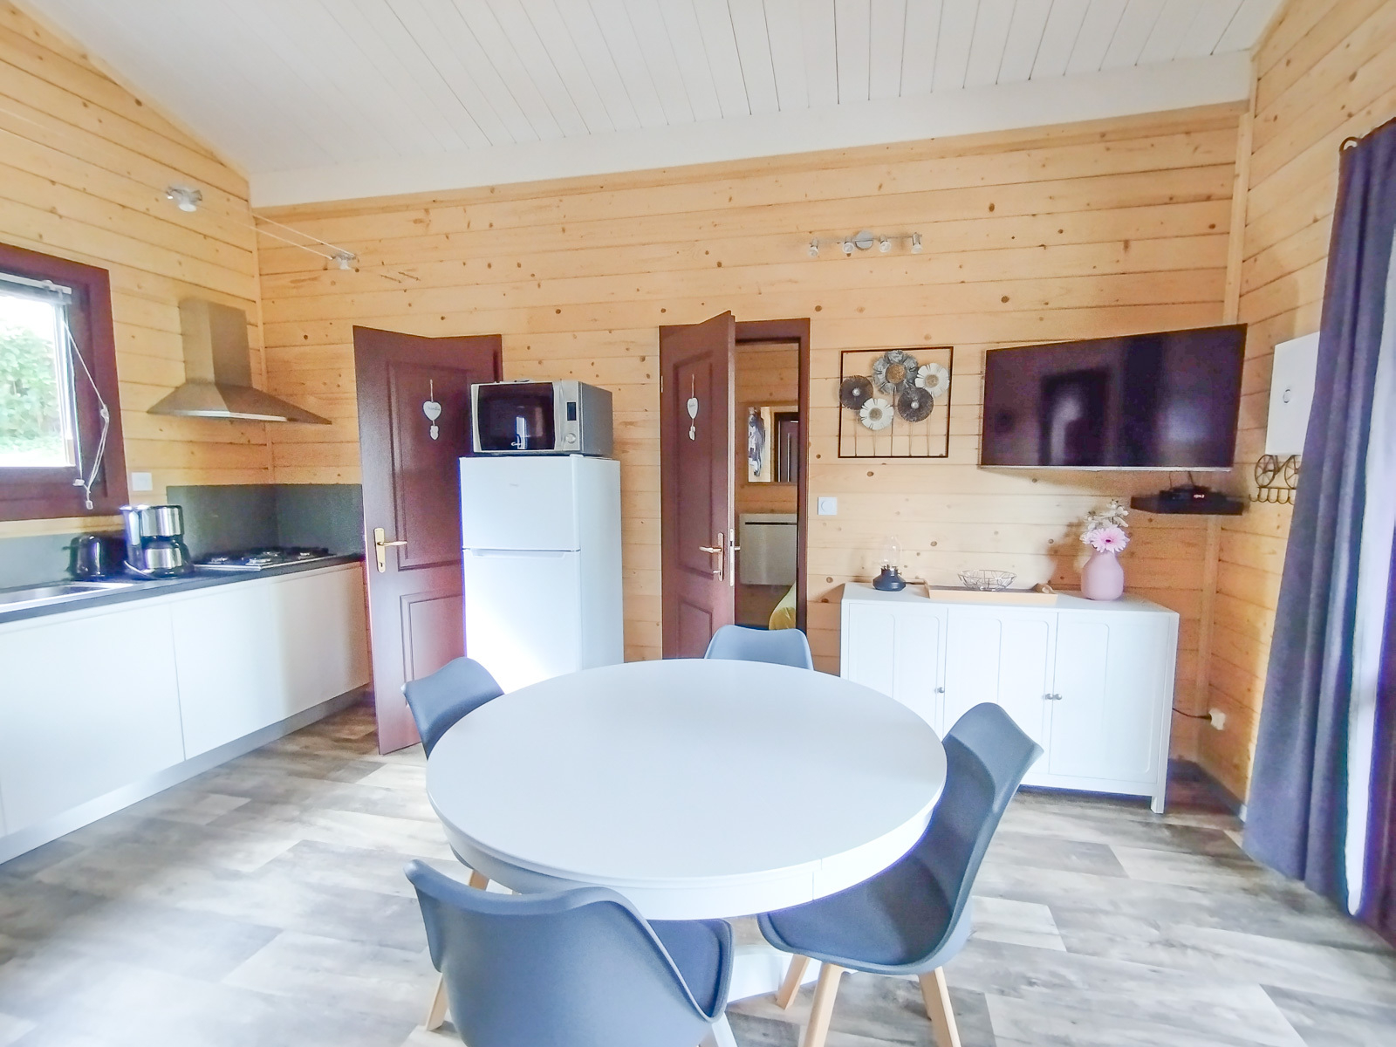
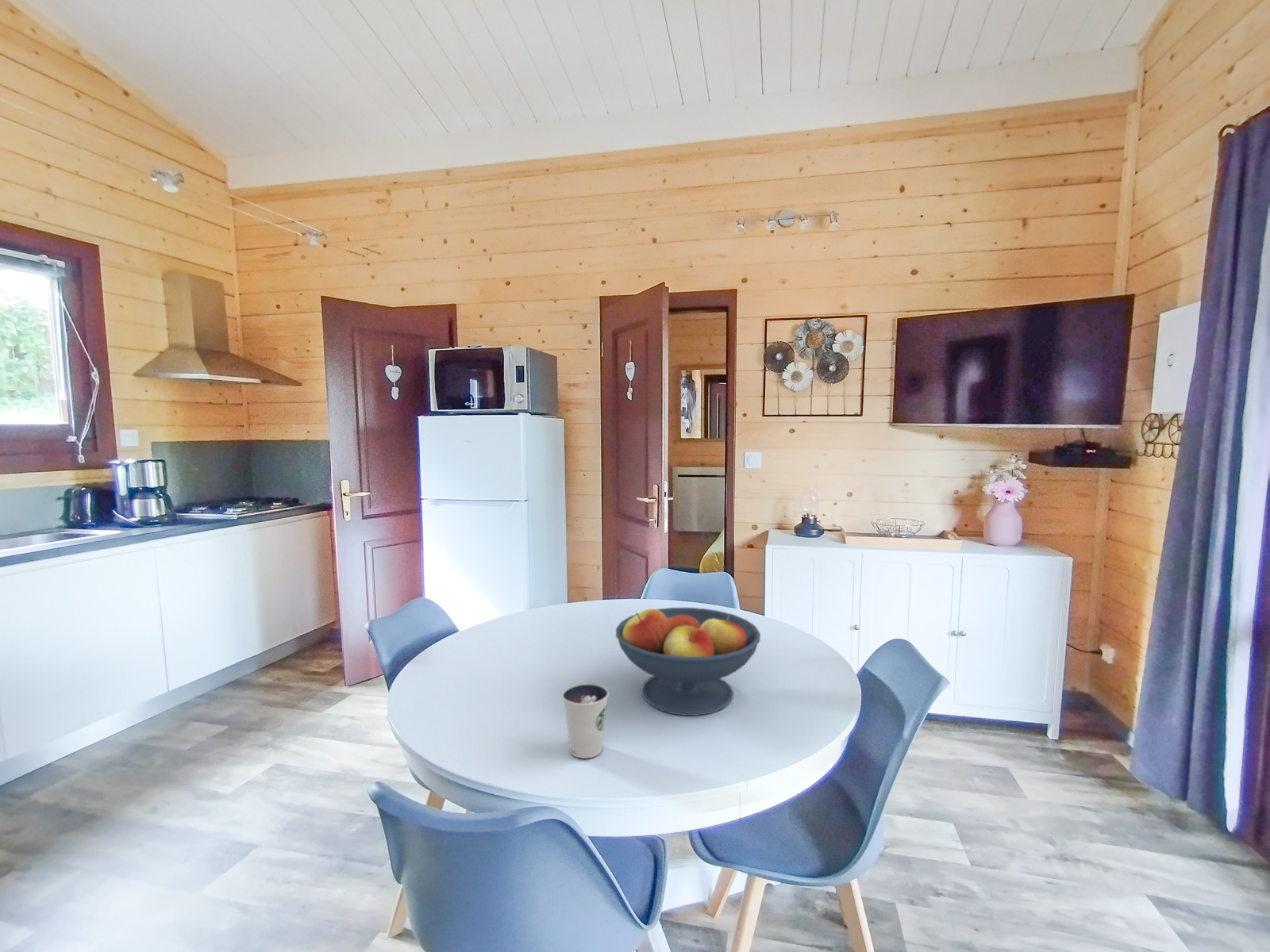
+ fruit bowl [615,607,761,716]
+ dixie cup [561,681,610,759]
